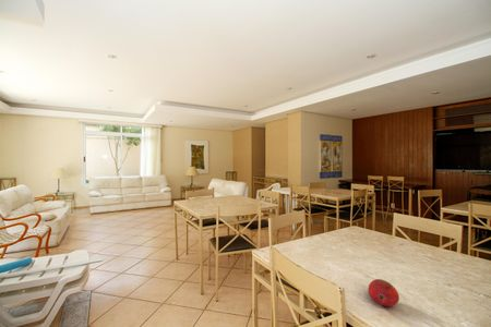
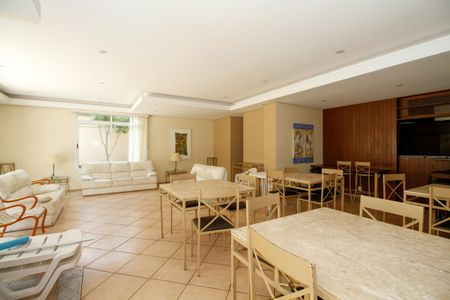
- fruit [367,278,400,307]
